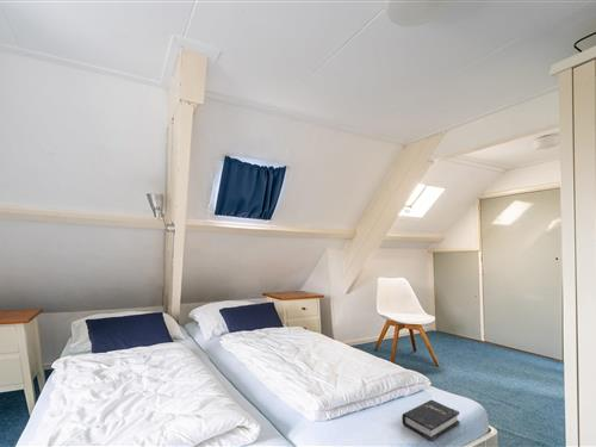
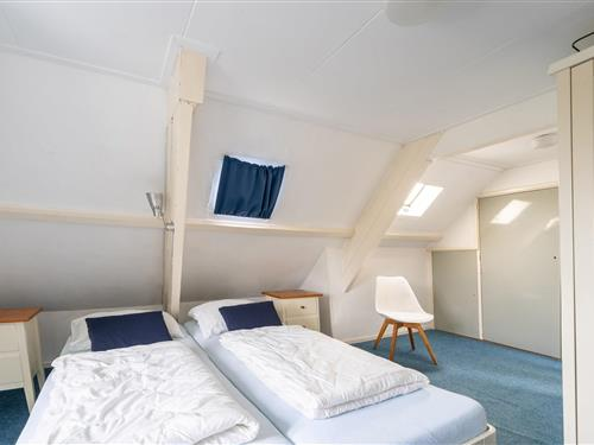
- hardback book [401,399,461,442]
